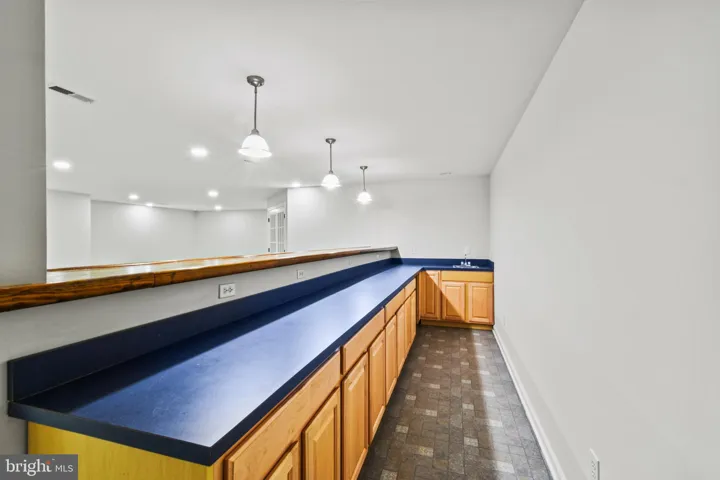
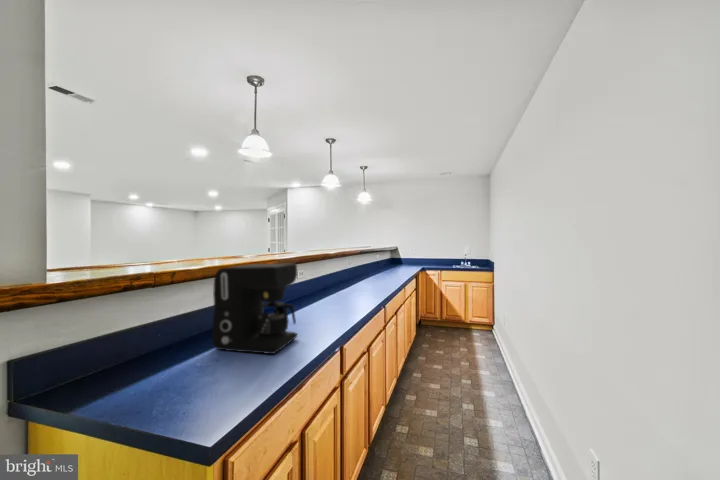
+ coffee maker [211,262,298,355]
